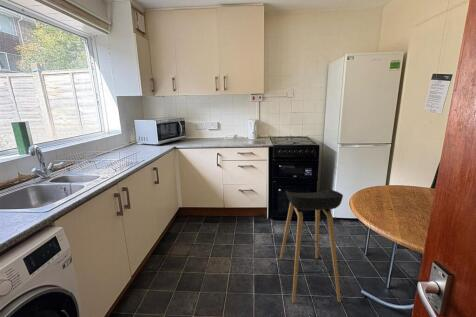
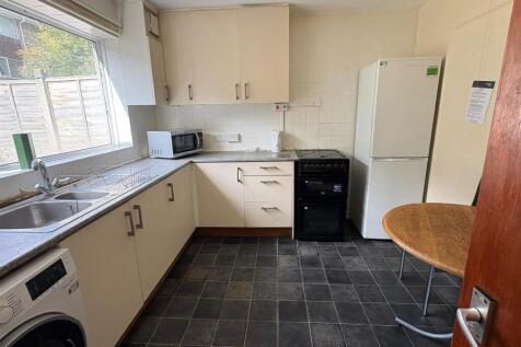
- stool [279,188,344,304]
